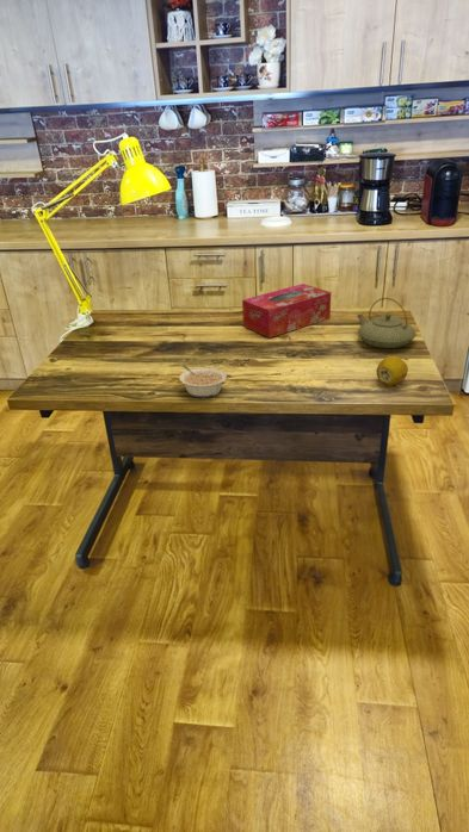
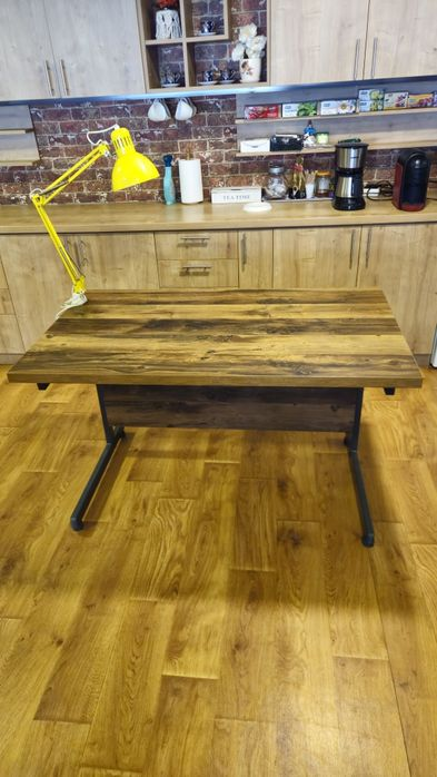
- fruit [376,355,409,386]
- teapot [357,297,418,349]
- legume [178,362,228,398]
- tissue box [241,282,332,339]
